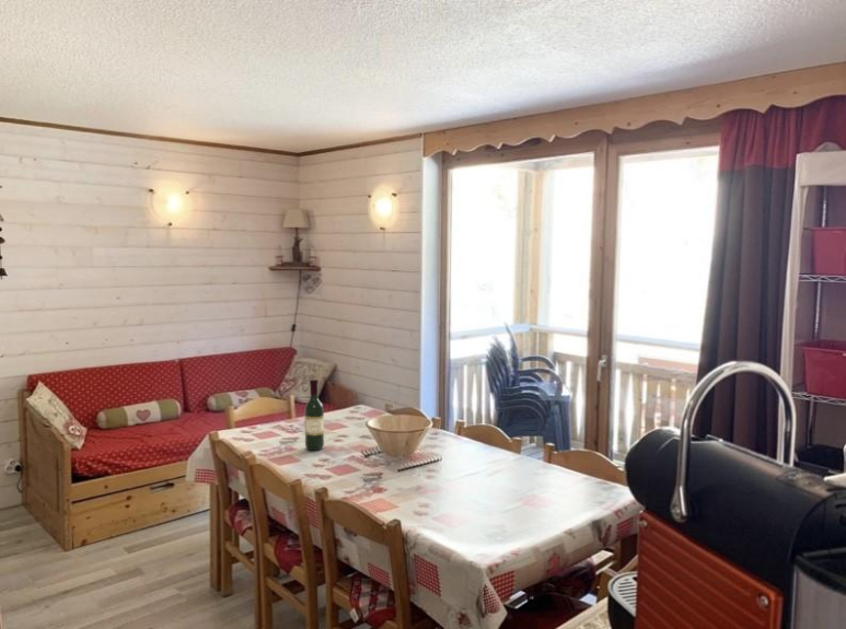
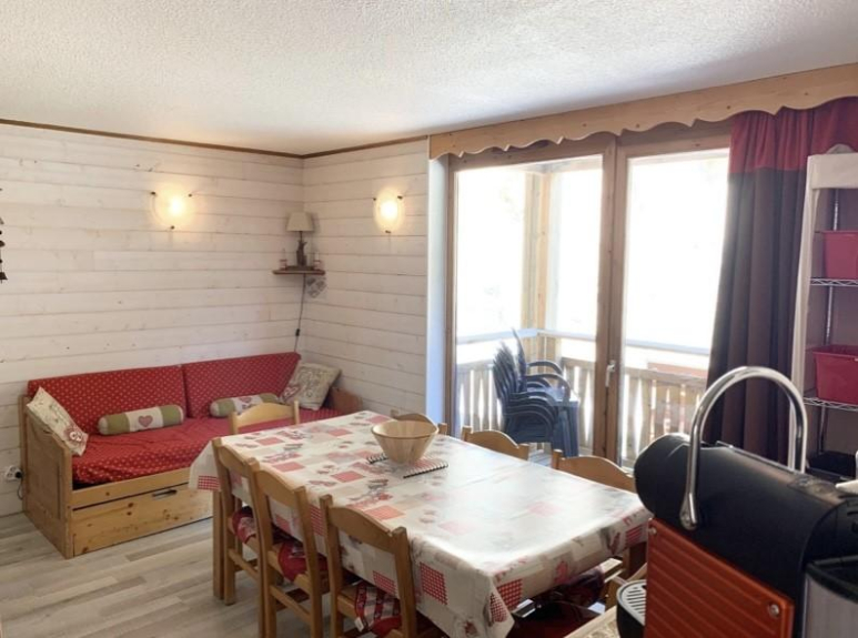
- wine bottle [304,377,325,452]
